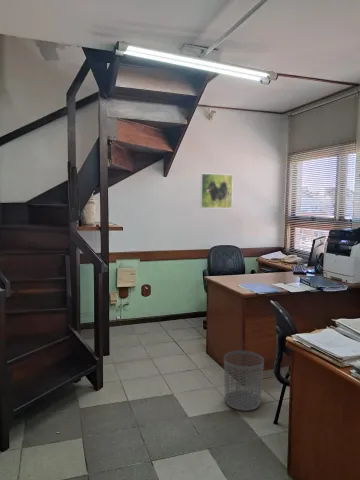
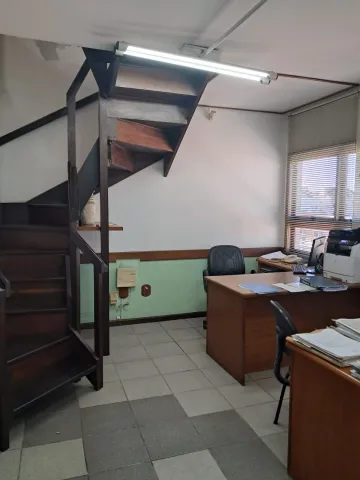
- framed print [199,173,234,209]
- waste bin [223,350,265,412]
